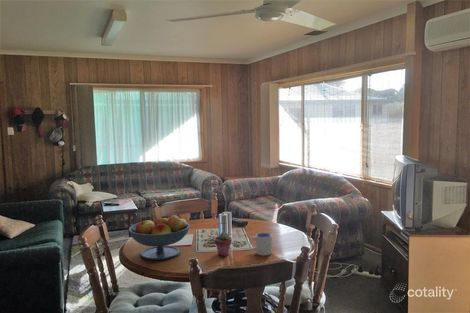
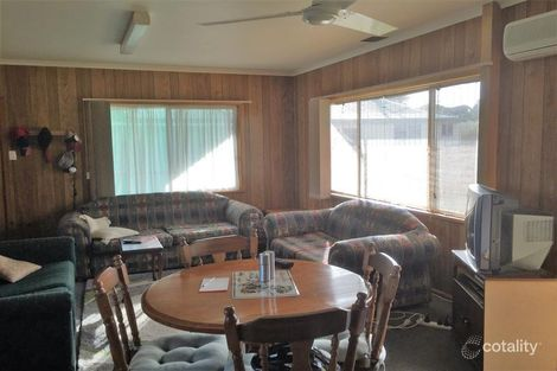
- potted succulent [214,231,233,257]
- cup [248,232,273,257]
- fruit bowl [128,214,191,261]
